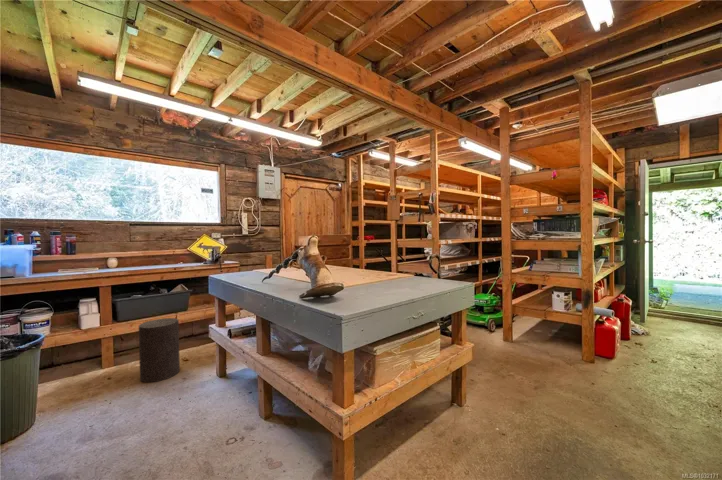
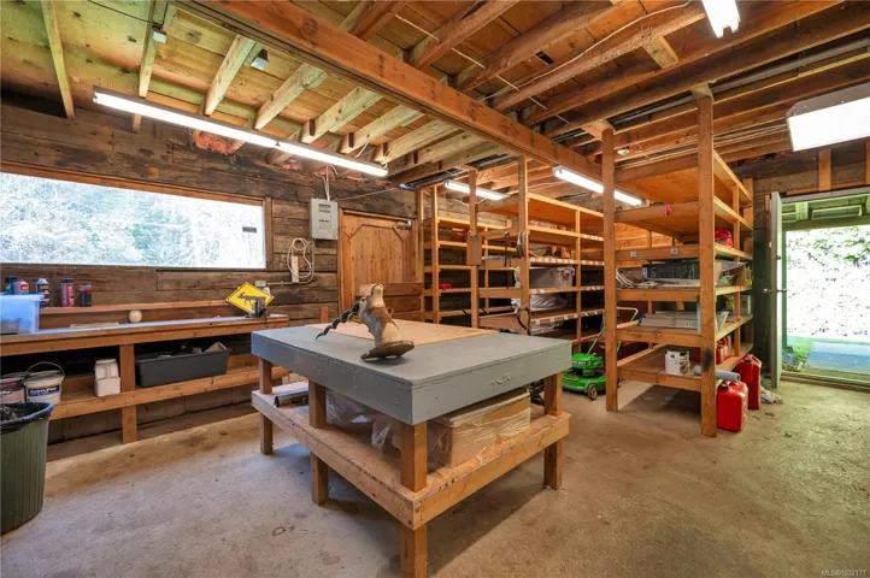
- stool [138,317,181,384]
